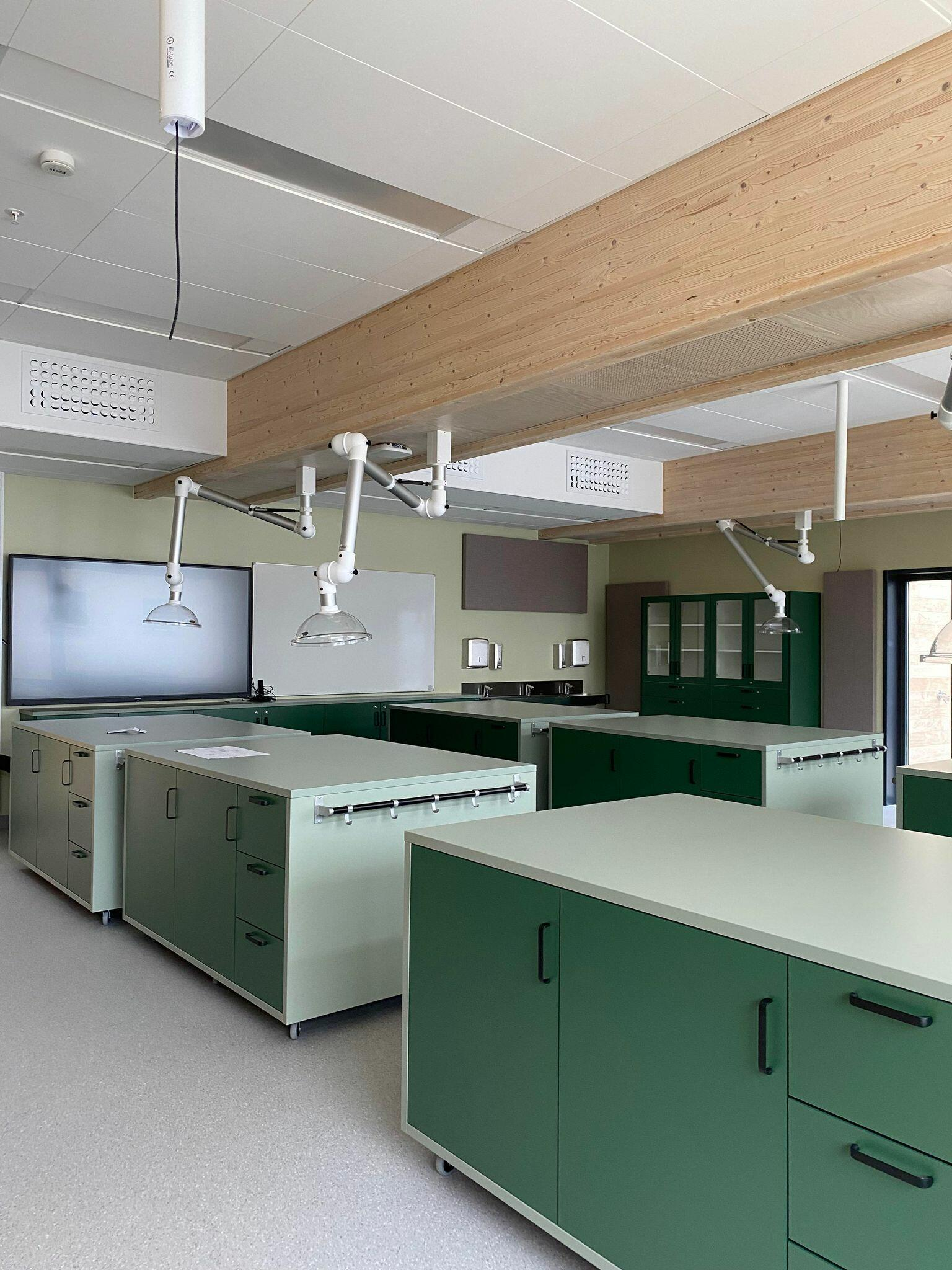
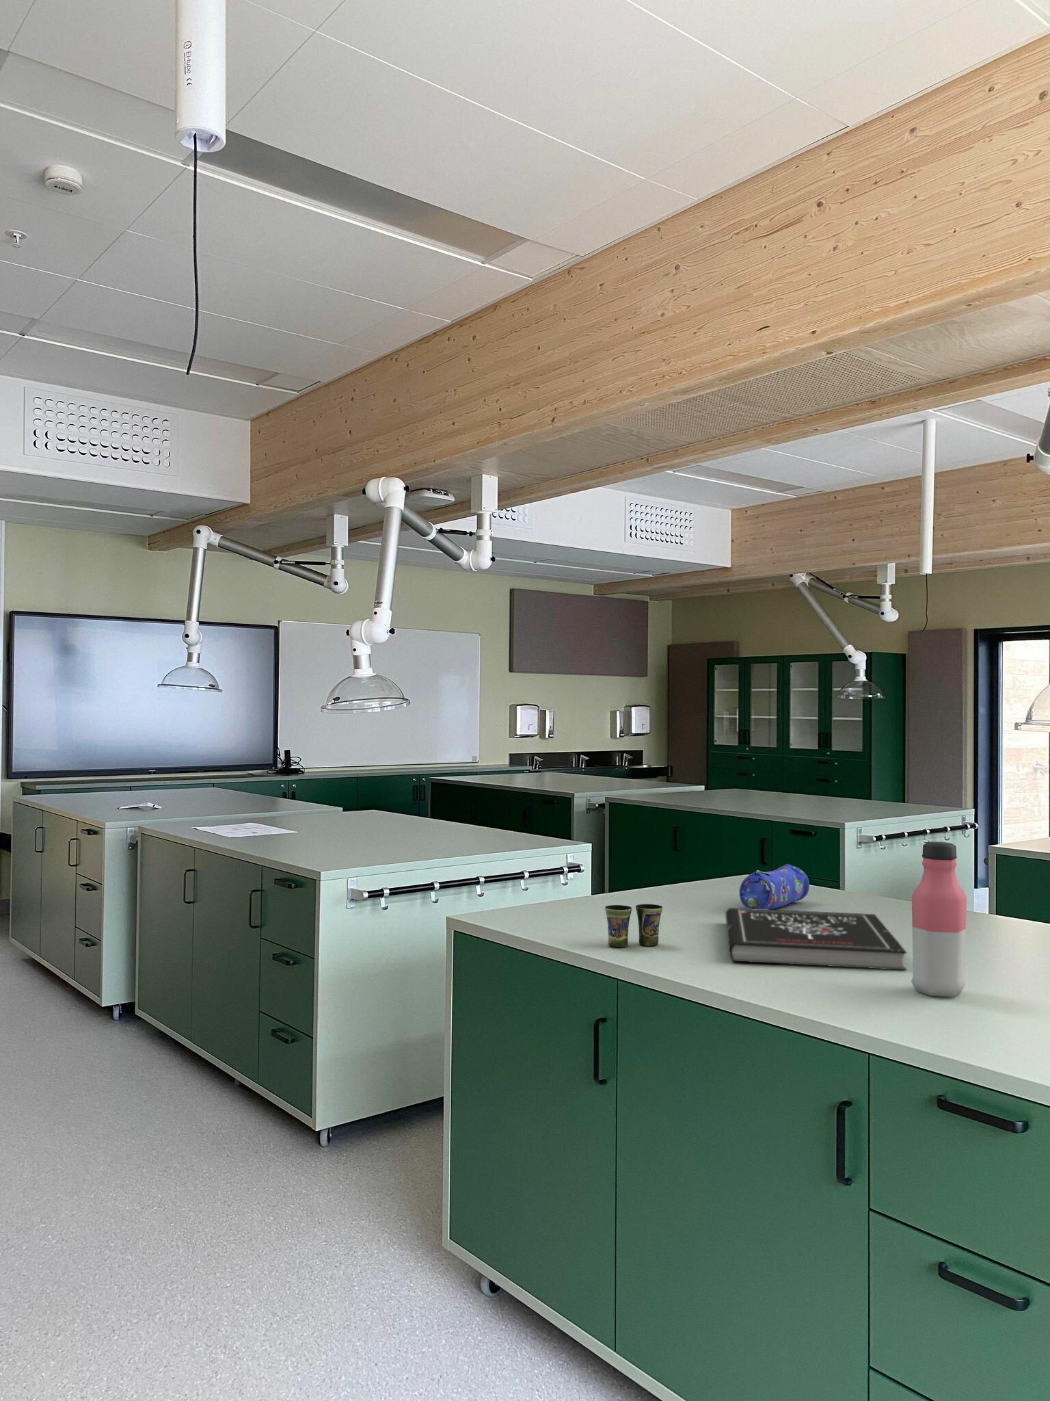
+ book [725,907,907,971]
+ pencil case [739,864,810,910]
+ water bottle [911,841,967,997]
+ cup [604,903,663,948]
